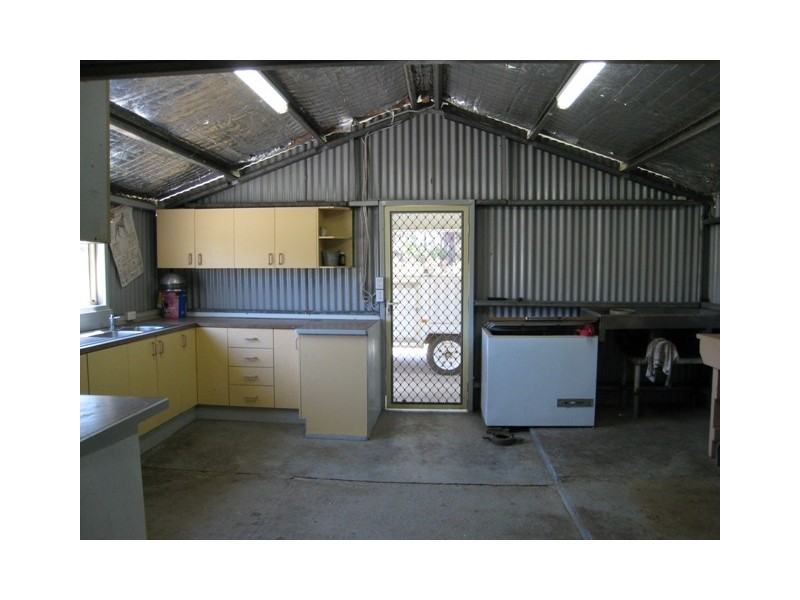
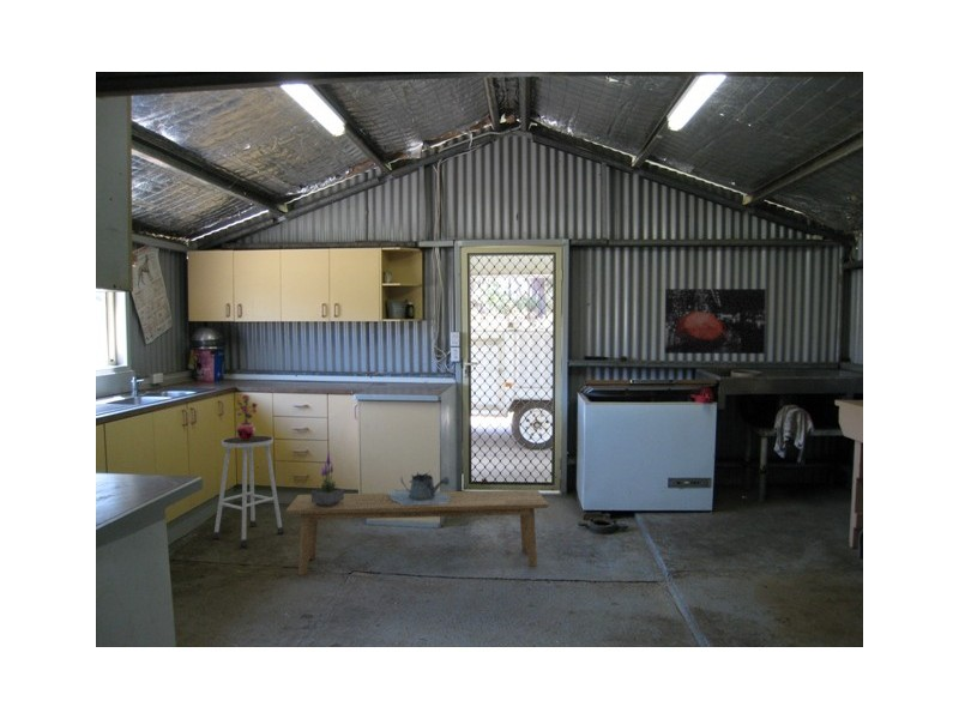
+ stool [211,435,285,548]
+ wall art [664,288,767,355]
+ potted plant [235,394,258,440]
+ bench [284,489,550,576]
+ potted plant [310,451,345,507]
+ watering can [387,471,451,506]
